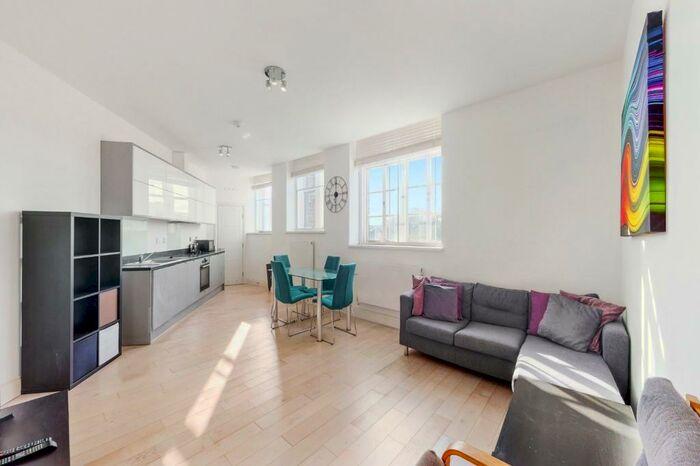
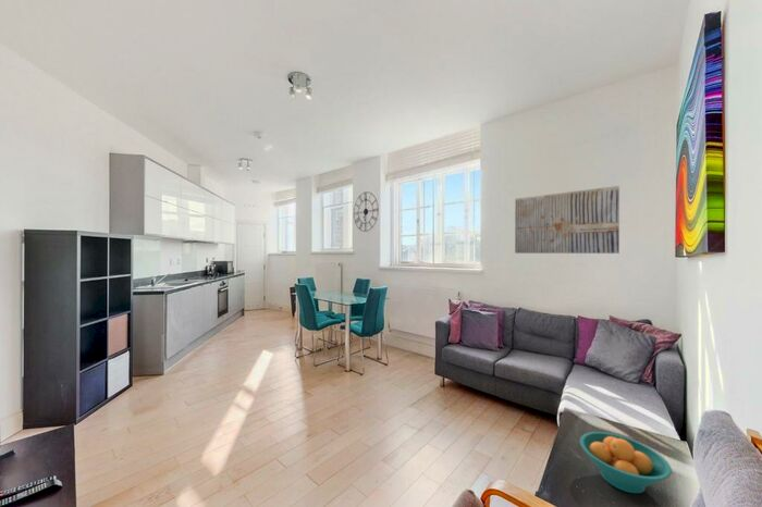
+ wall art [514,185,620,255]
+ fruit bowl [579,431,673,494]
